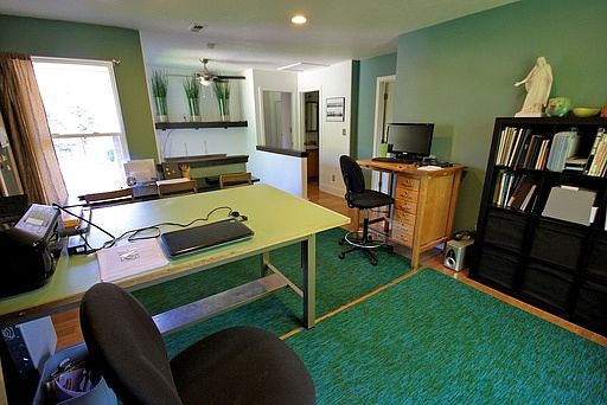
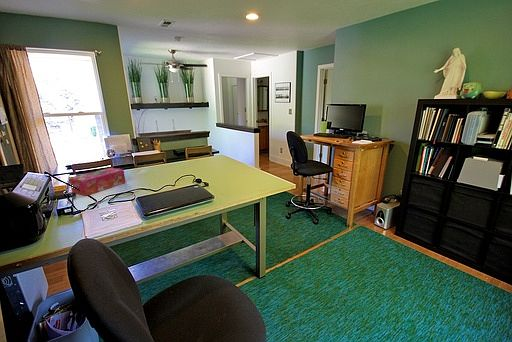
+ tissue box [68,167,127,197]
